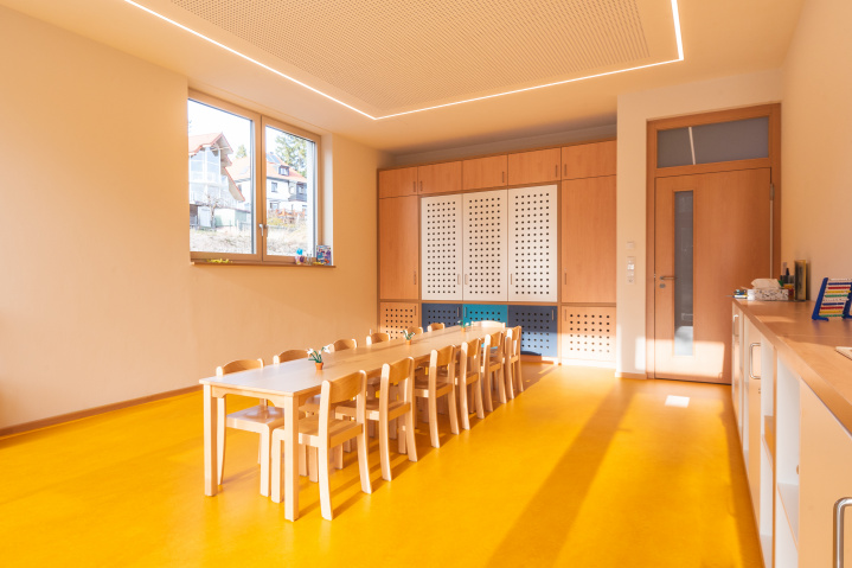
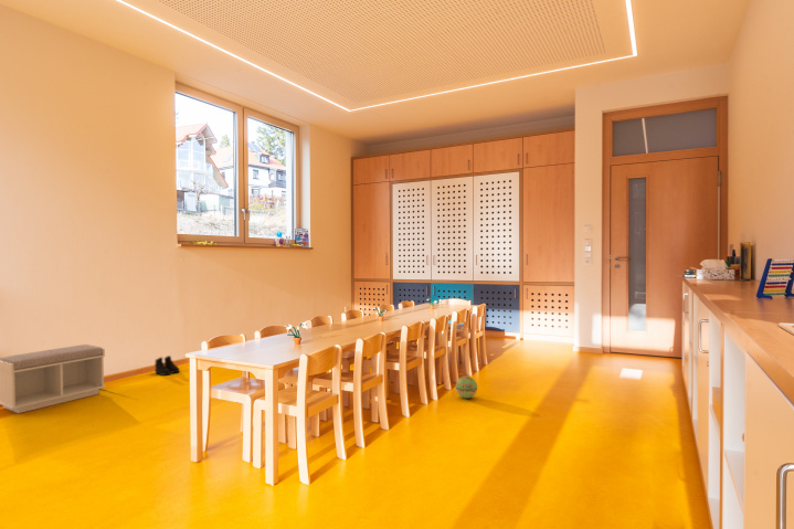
+ bench [0,343,106,414]
+ boots [153,355,181,377]
+ ball [455,375,478,400]
